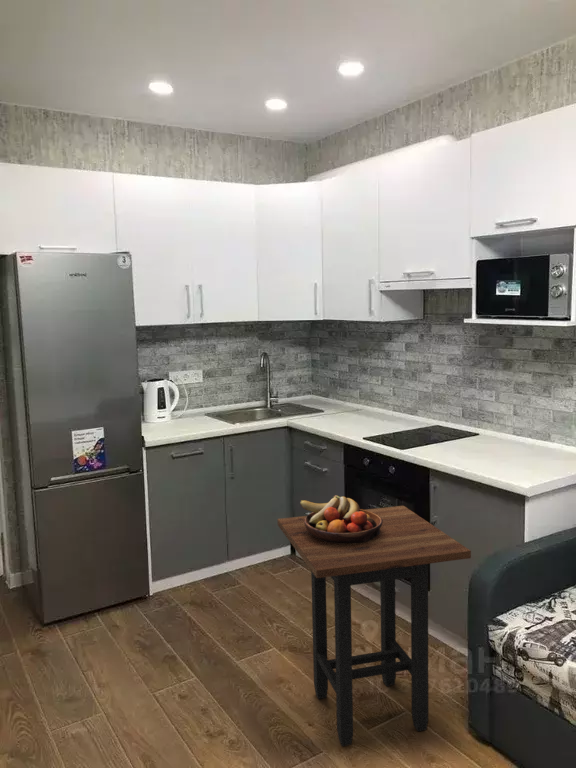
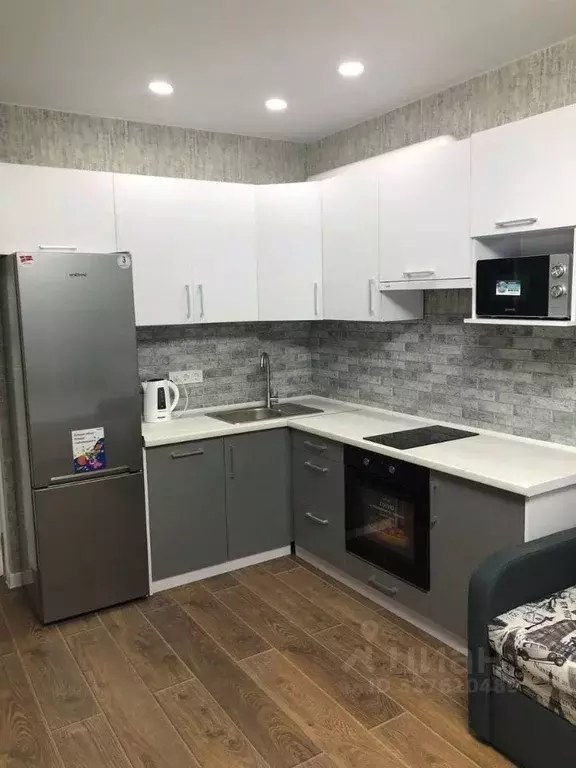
- side table [276,505,472,747]
- fruit bowl [299,494,383,543]
